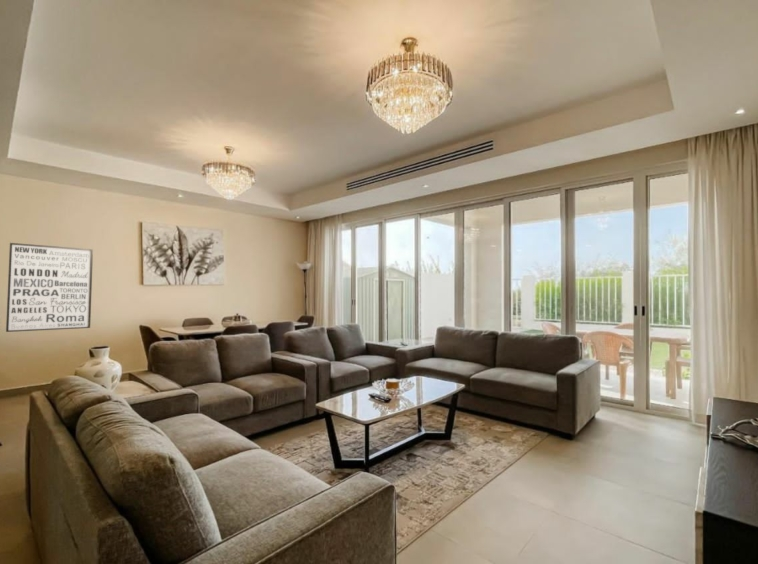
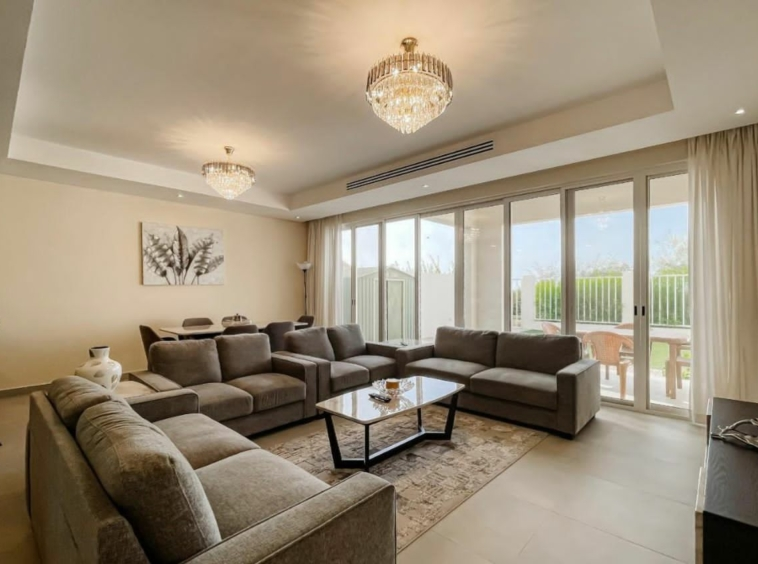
- wall art [5,242,94,333]
